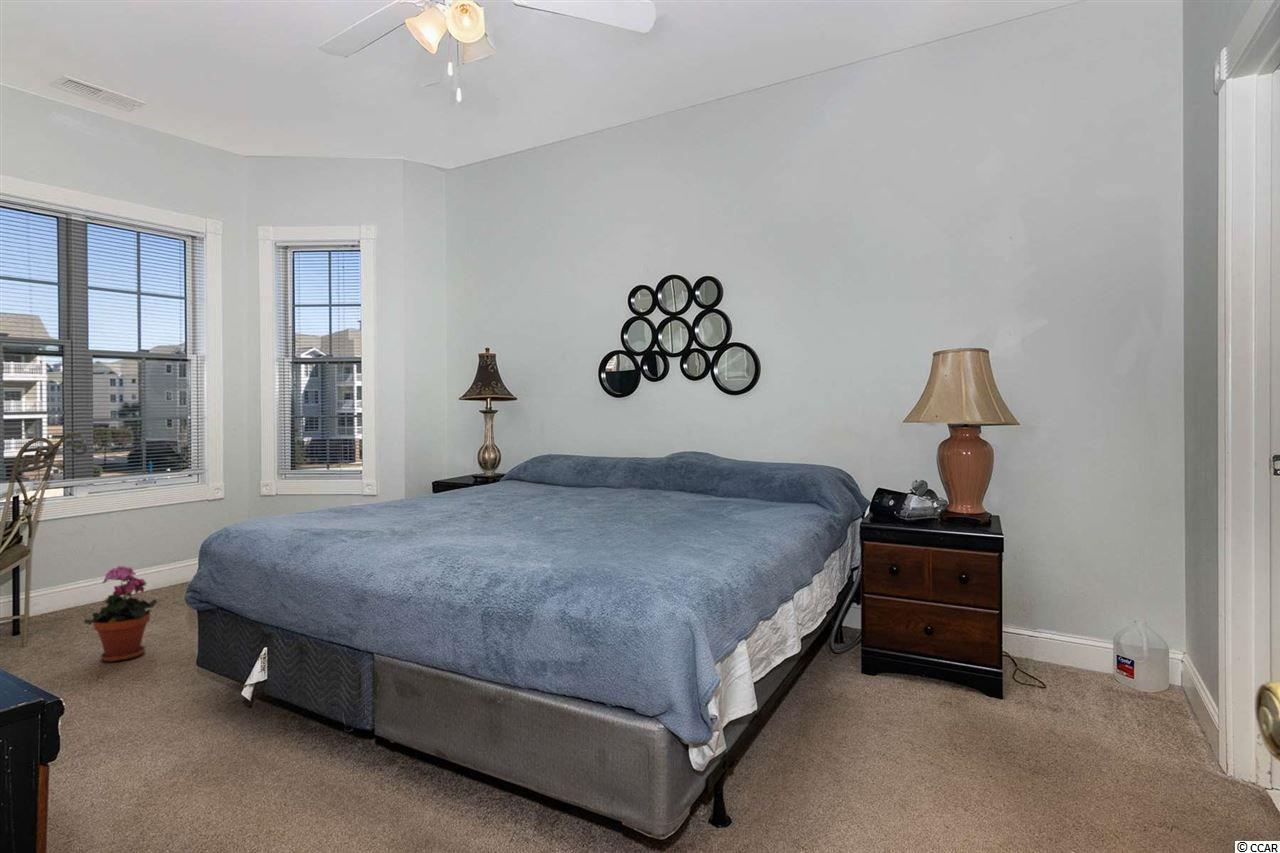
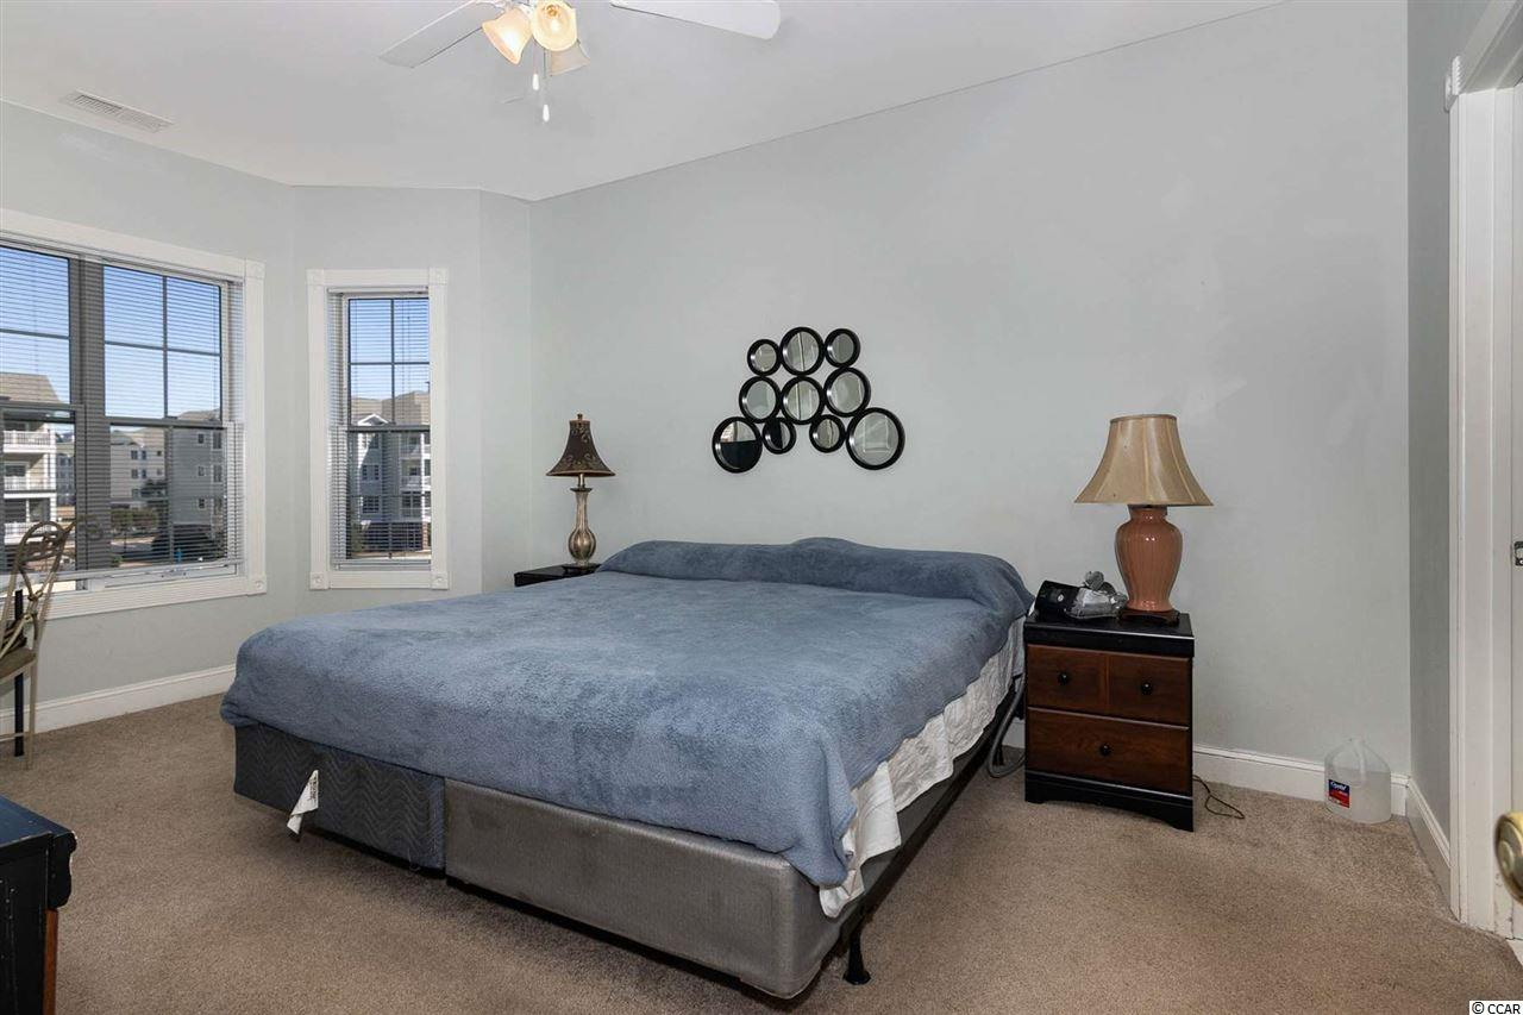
- potted plant [83,565,158,663]
